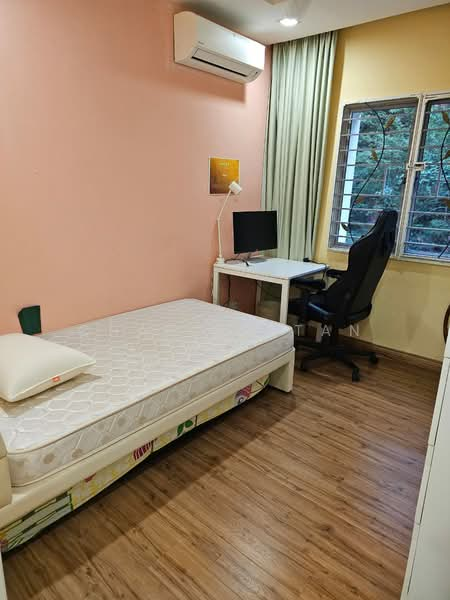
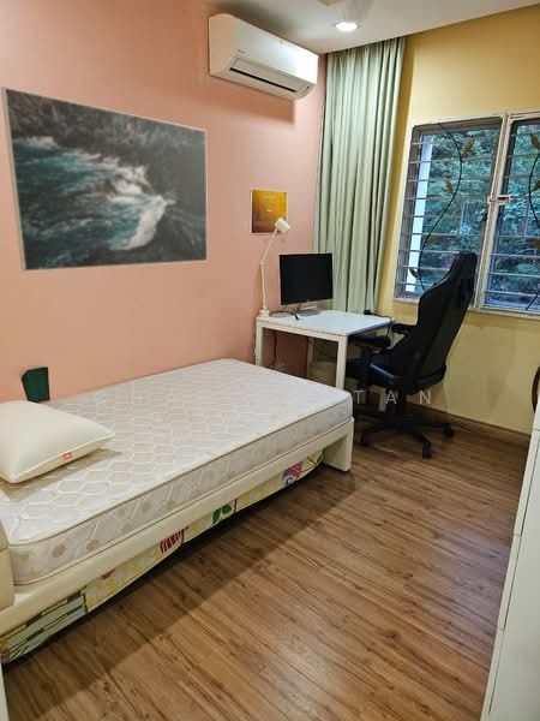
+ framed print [0,85,209,273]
